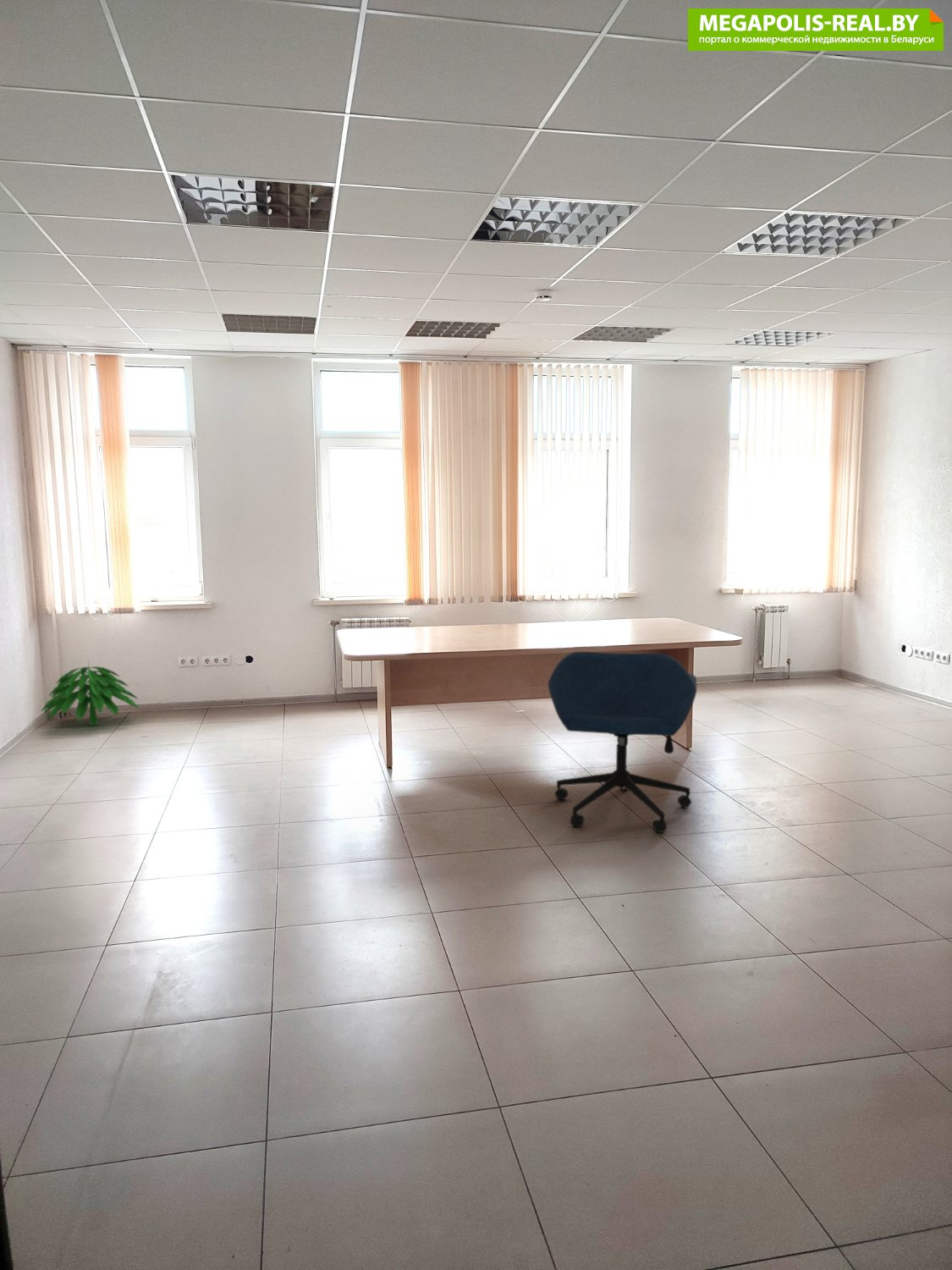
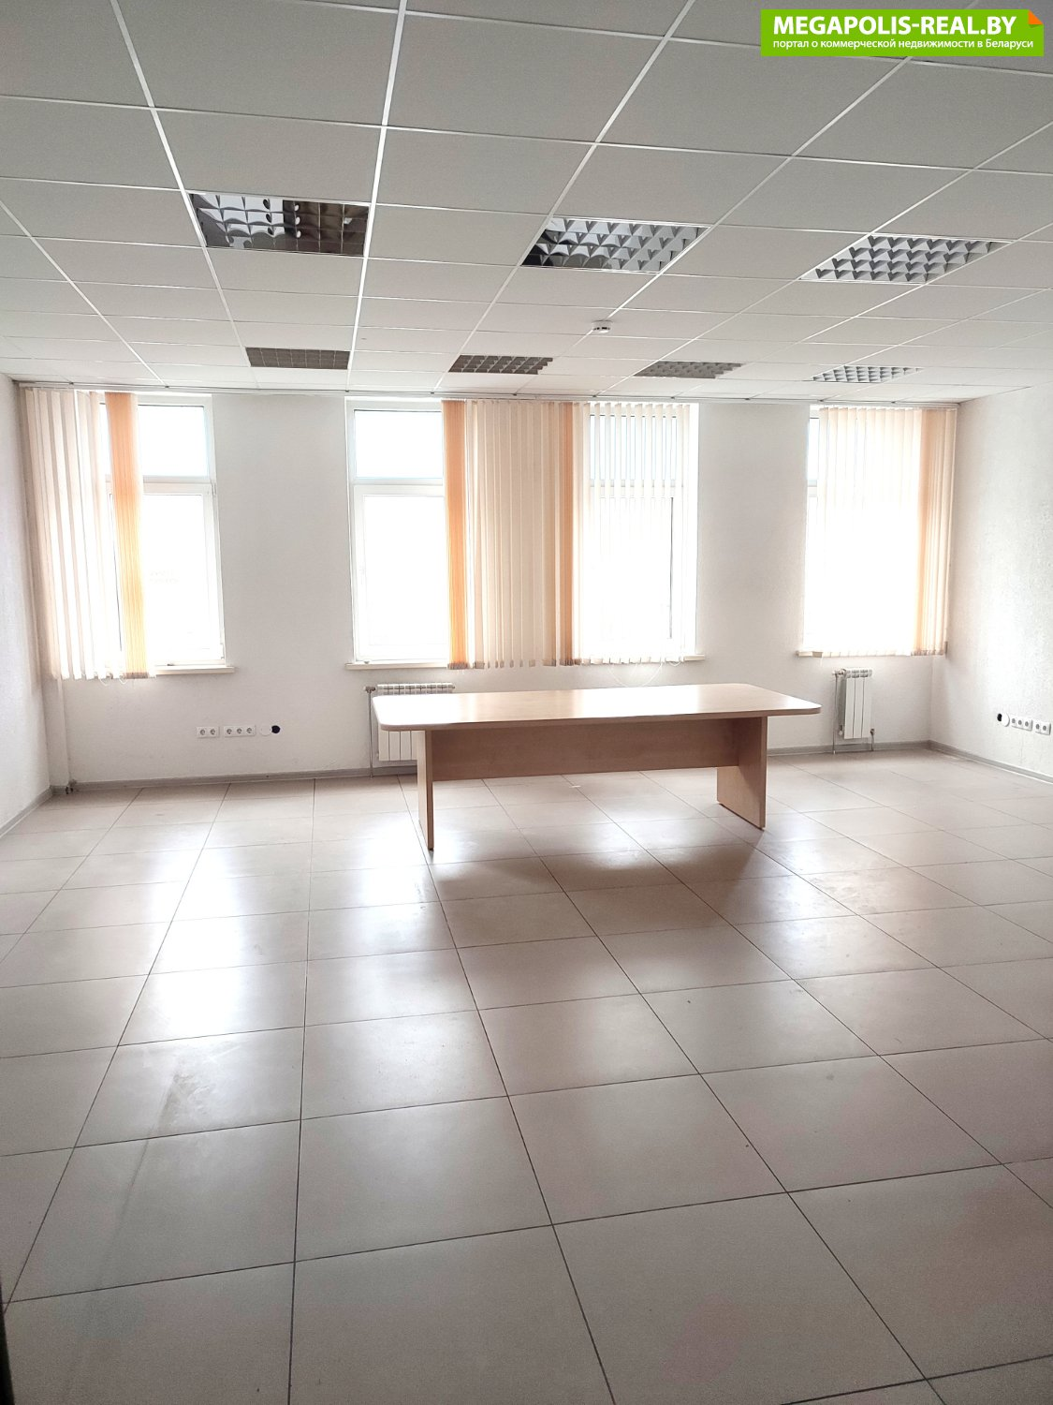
- indoor plant [41,661,140,726]
- office chair [547,651,697,834]
